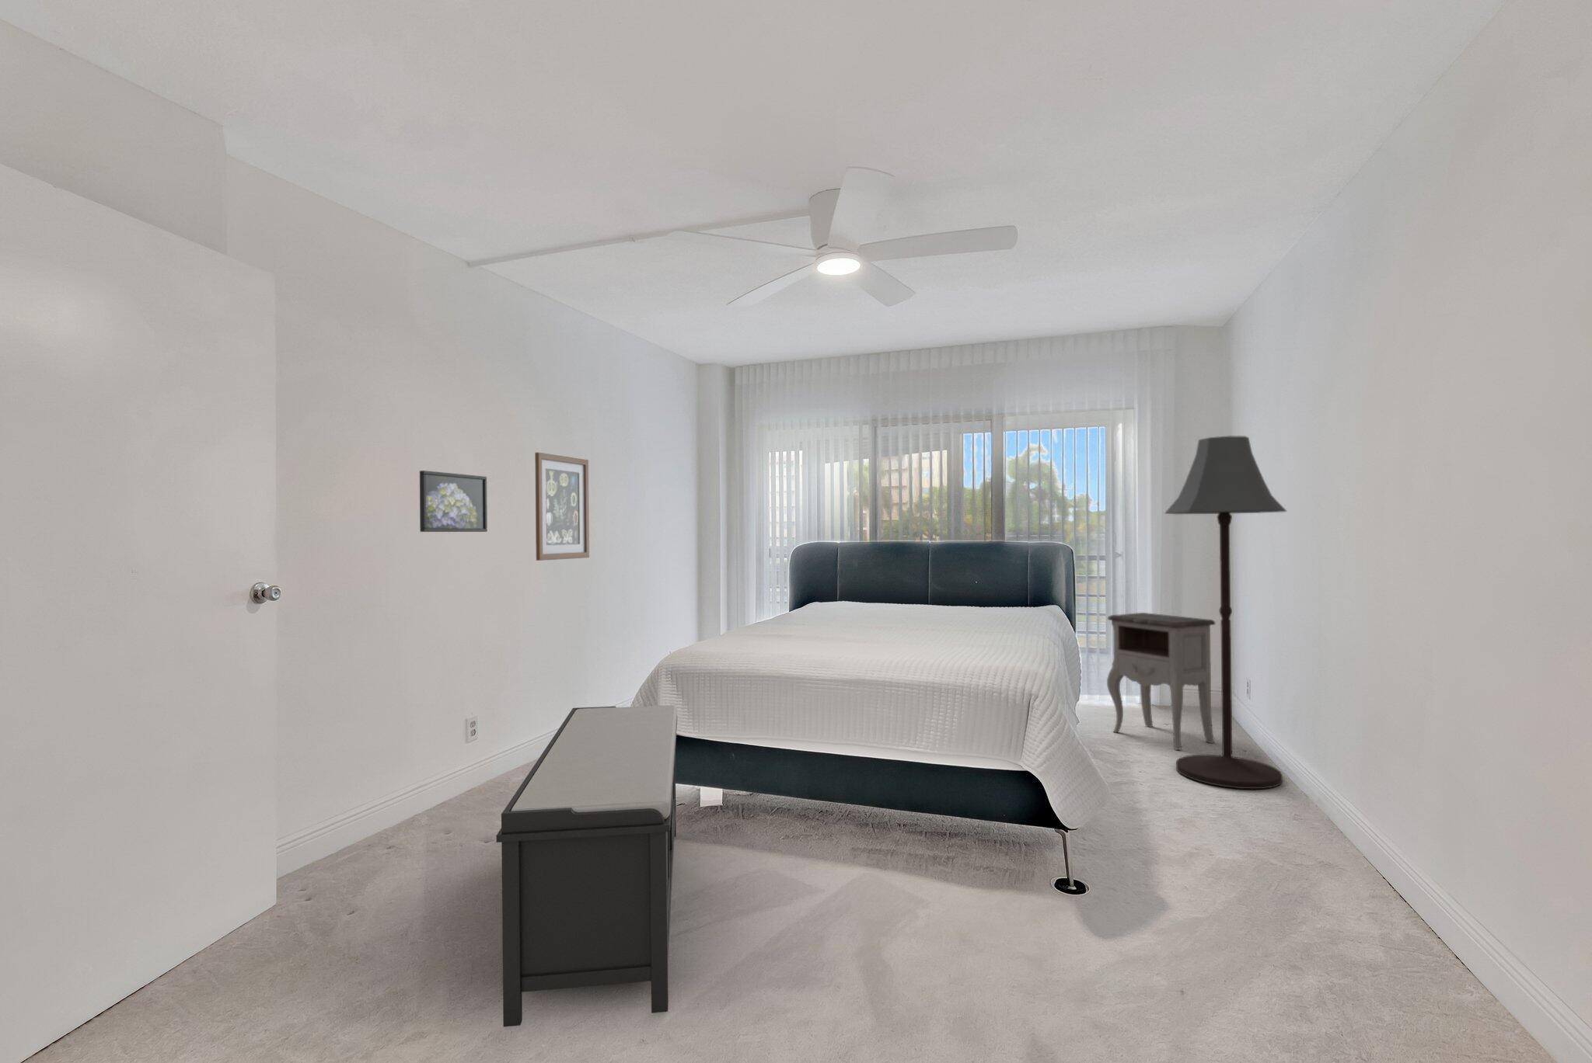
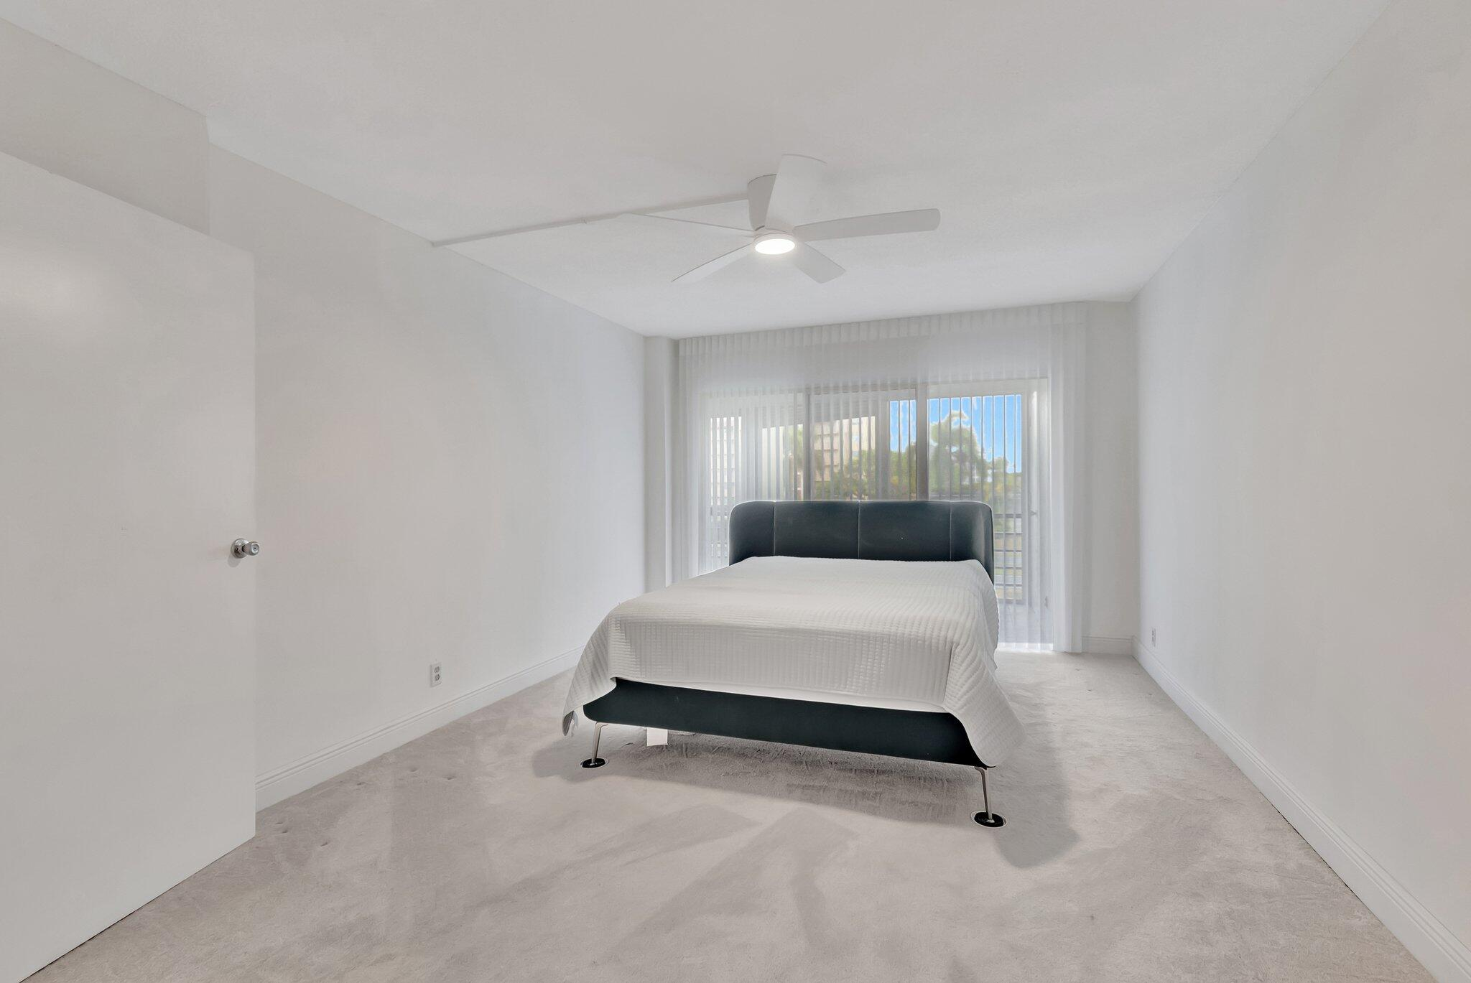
- bench [495,705,678,1027]
- floor lamp [1163,435,1287,790]
- wall art [534,452,590,561]
- nightstand [1106,612,1216,751]
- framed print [419,470,488,533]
